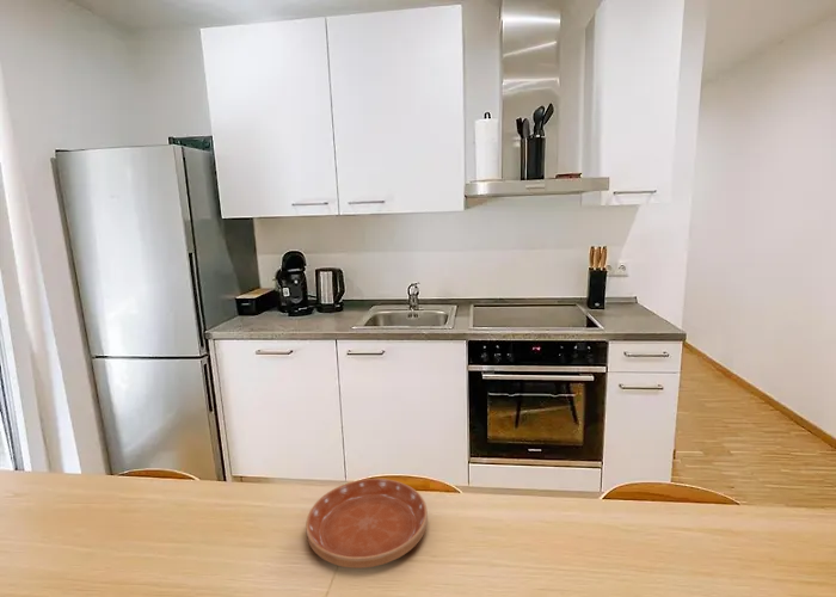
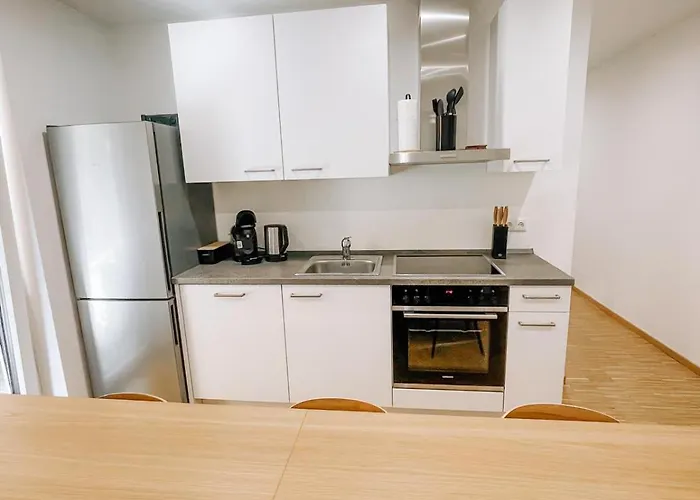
- saucer [305,478,429,570]
